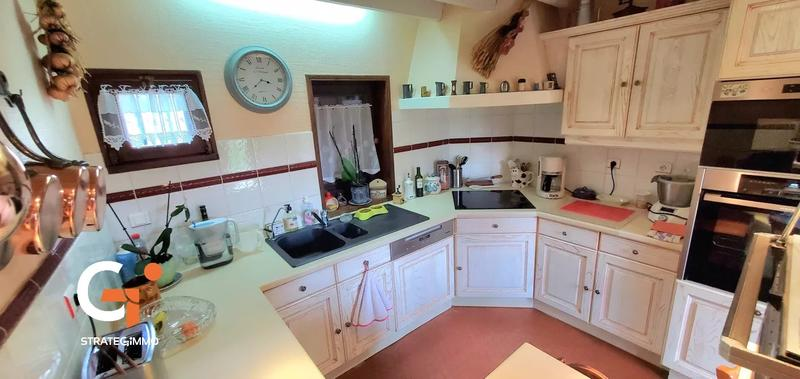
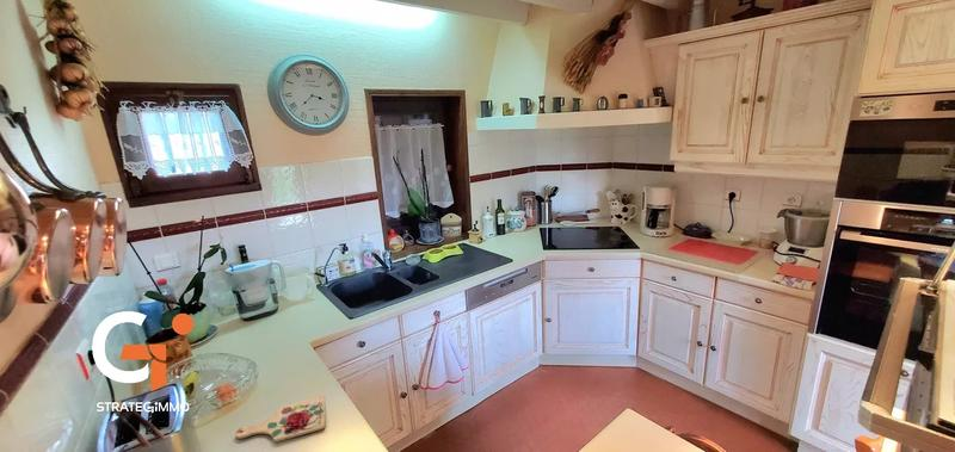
+ cutting board [235,395,326,442]
